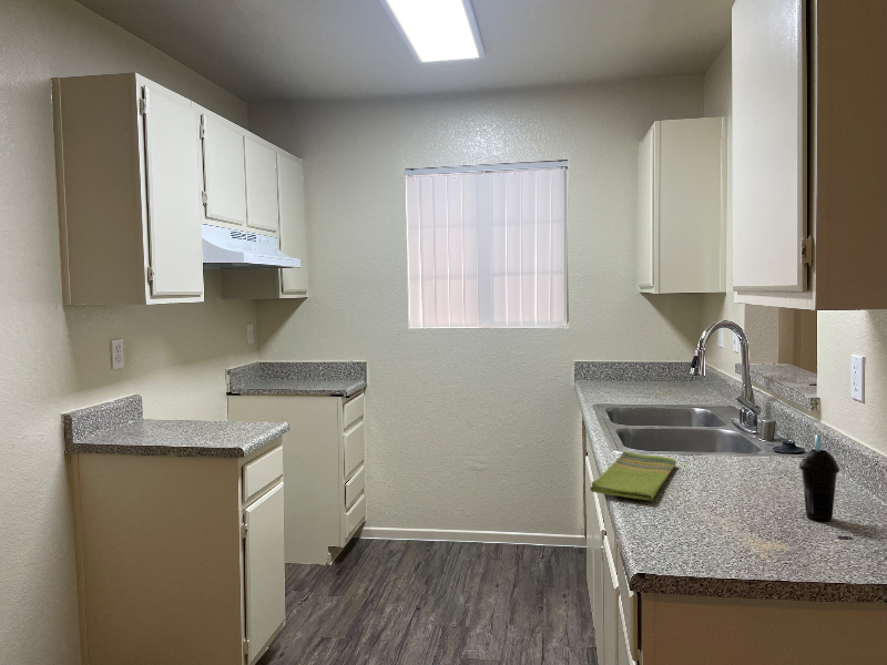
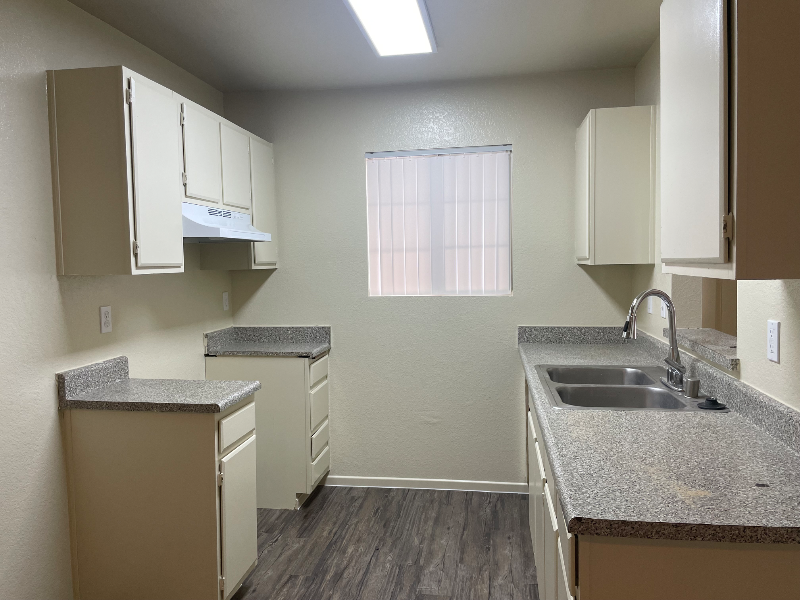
- cup [798,433,840,522]
- dish towel [589,450,677,501]
